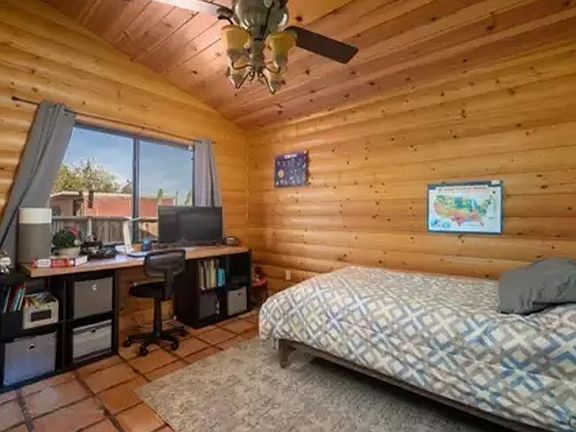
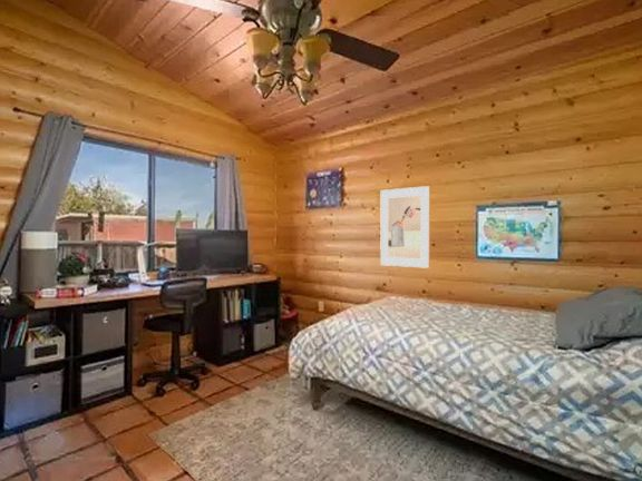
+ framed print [379,185,431,269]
